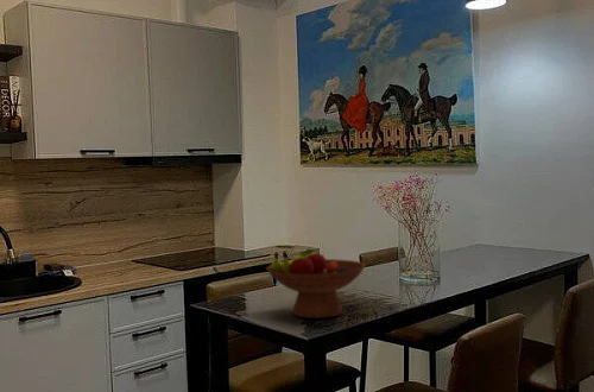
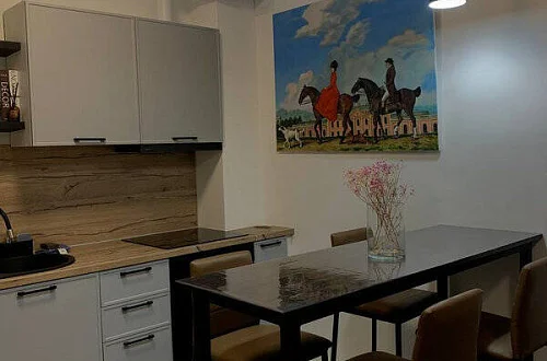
- fruit bowl [265,247,367,320]
